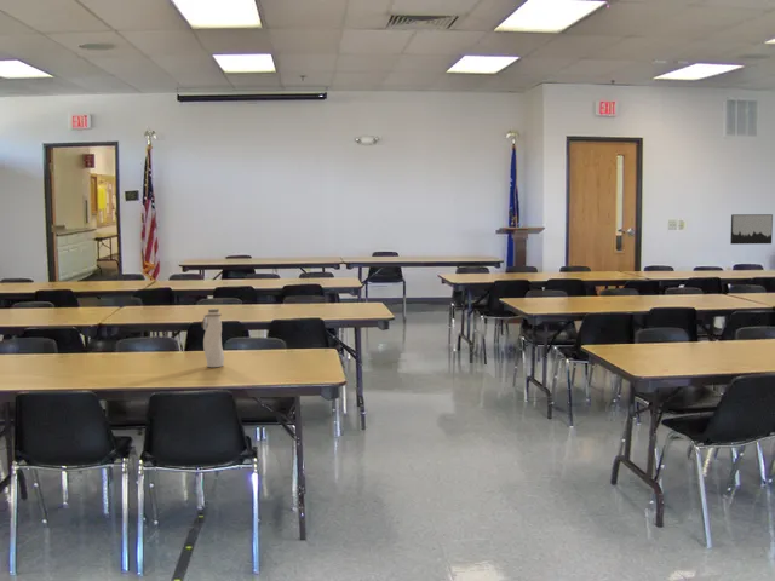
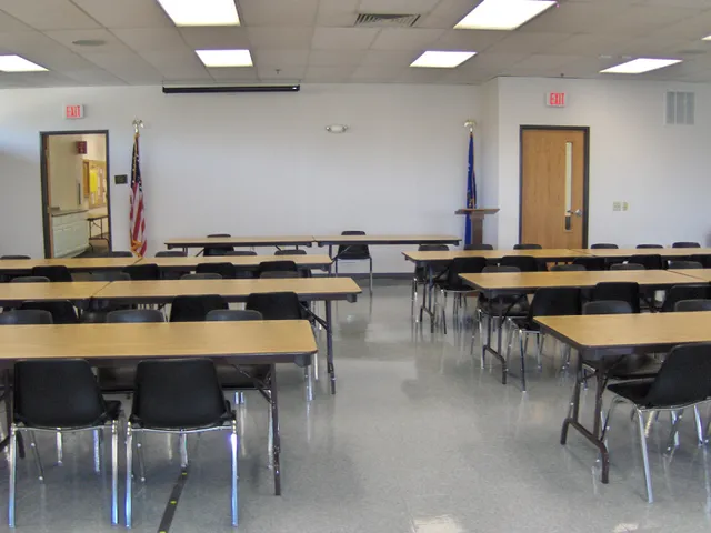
- wall art [729,213,774,246]
- water bottle [201,307,225,368]
